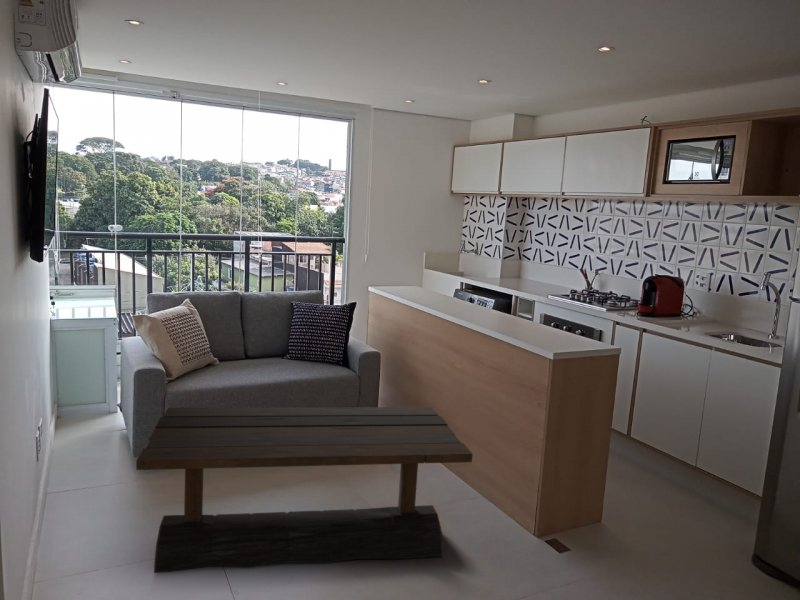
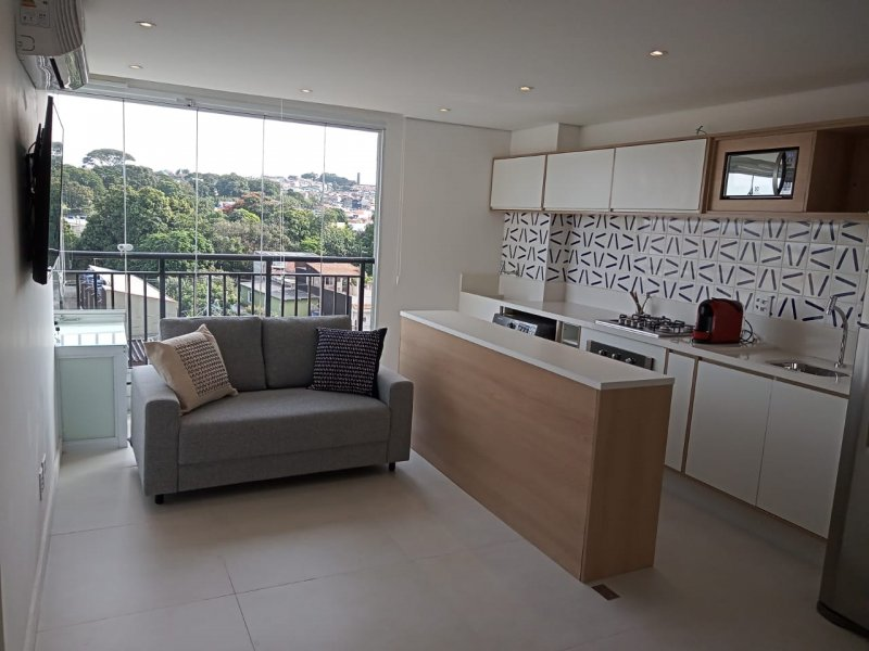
- coffee table [135,406,474,574]
